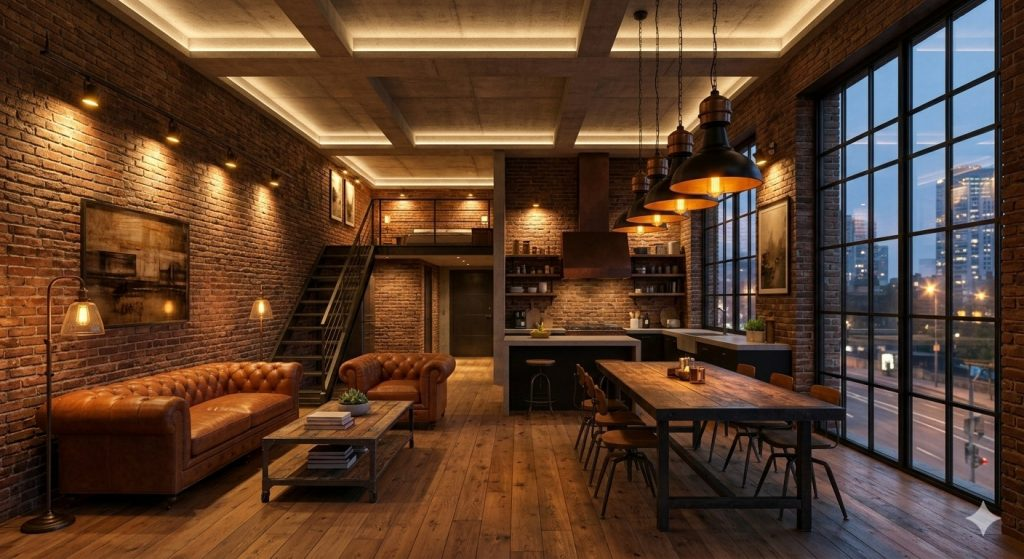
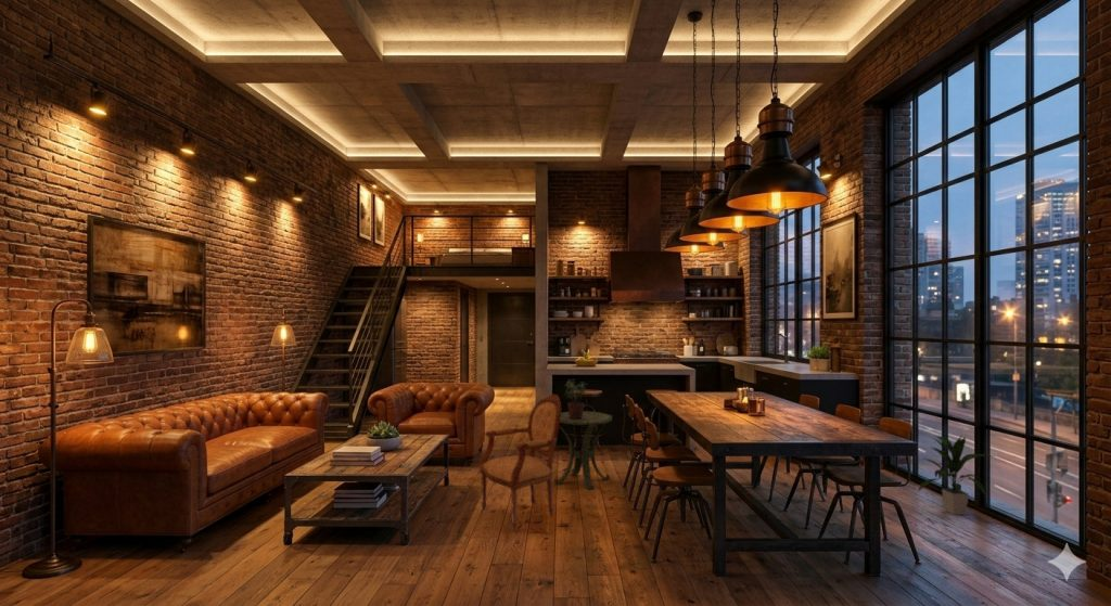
+ potted plant [563,378,588,420]
+ indoor plant [916,434,995,516]
+ armchair [480,394,562,531]
+ side table [552,410,613,491]
